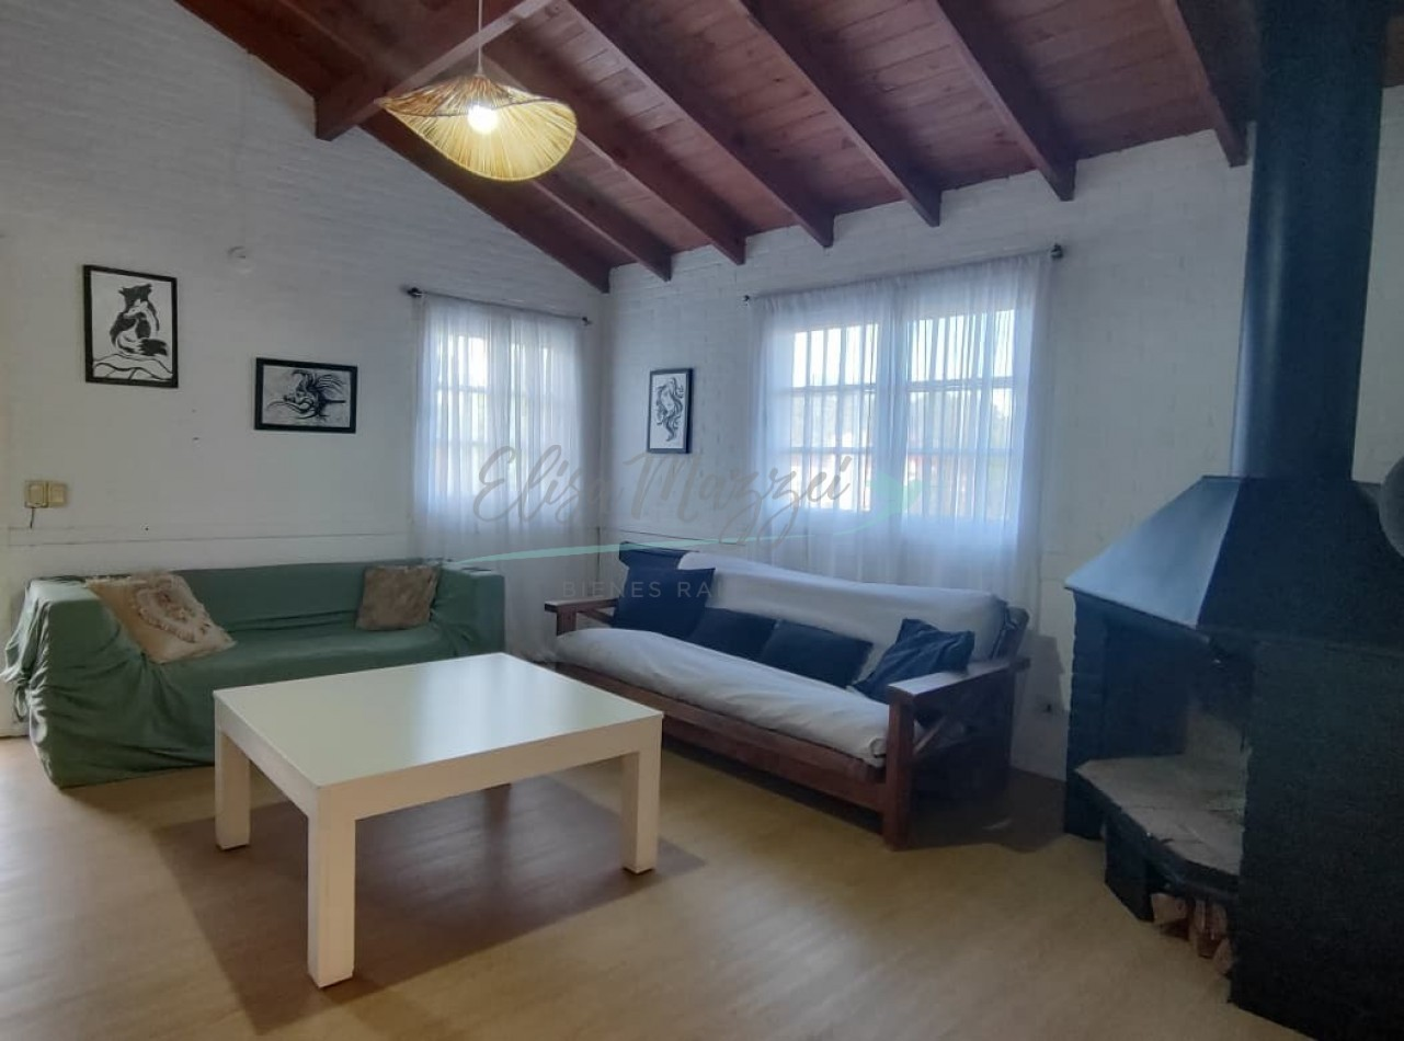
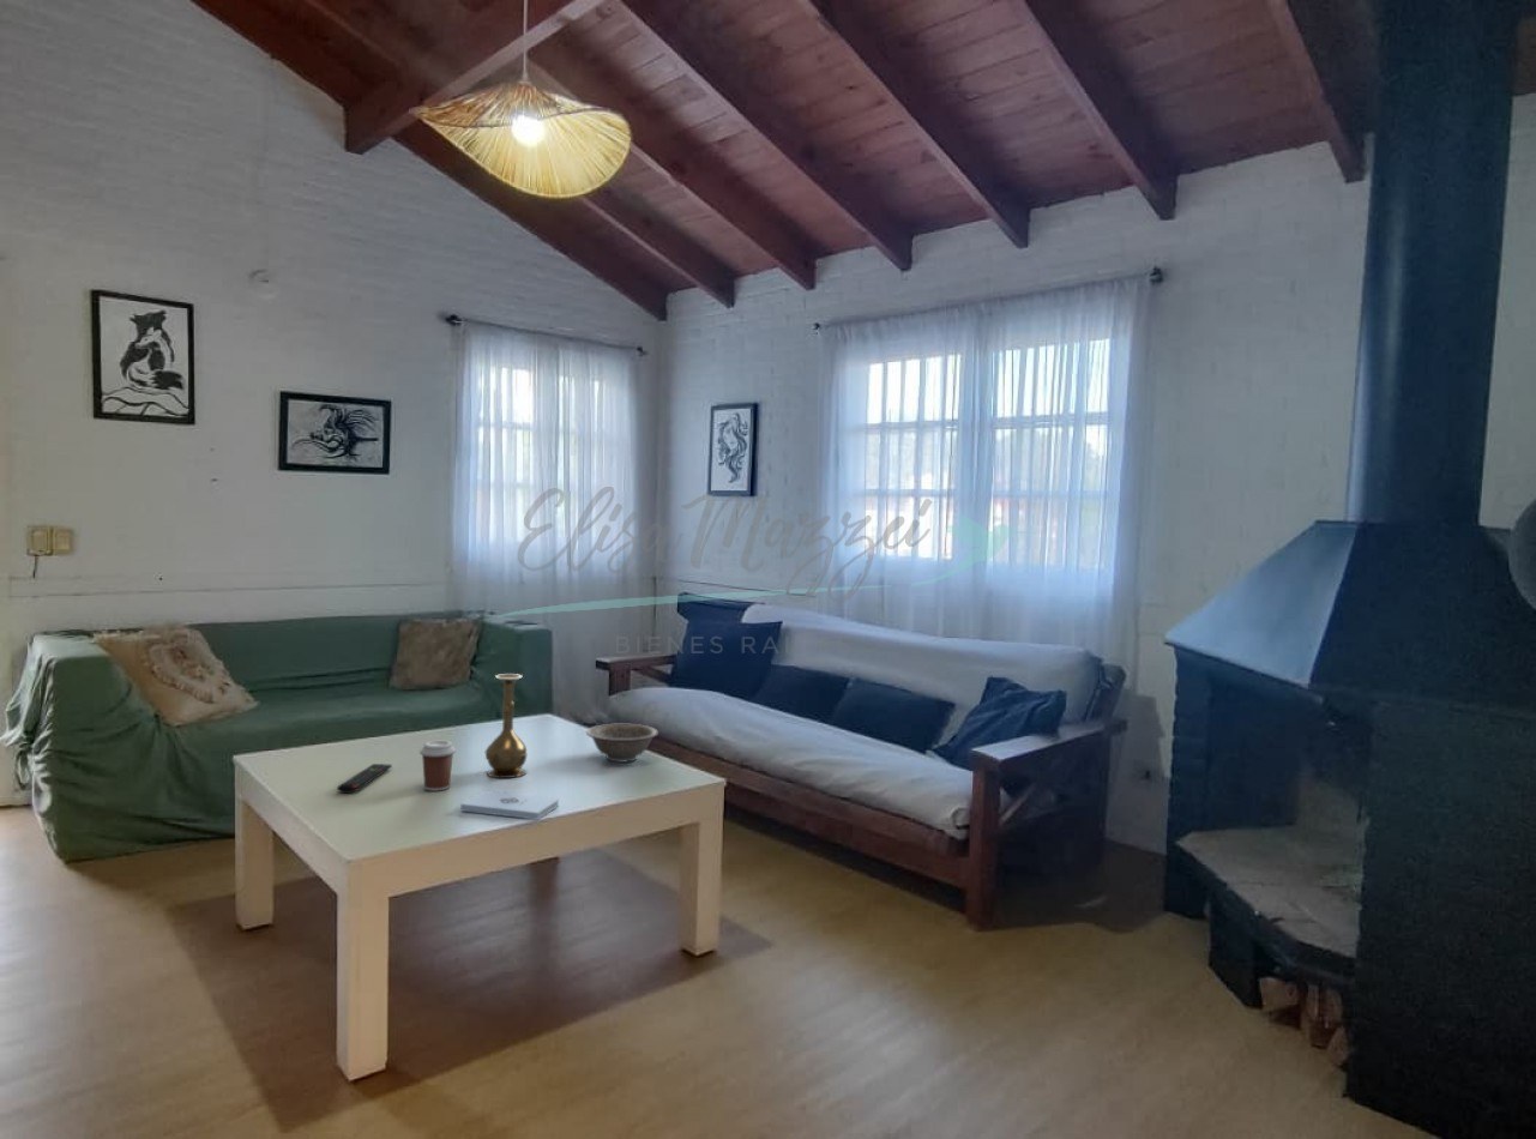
+ notepad [459,790,560,821]
+ coffee cup [418,740,457,793]
+ decorative bowl [585,723,659,764]
+ vase [484,673,529,779]
+ remote control [336,763,393,794]
